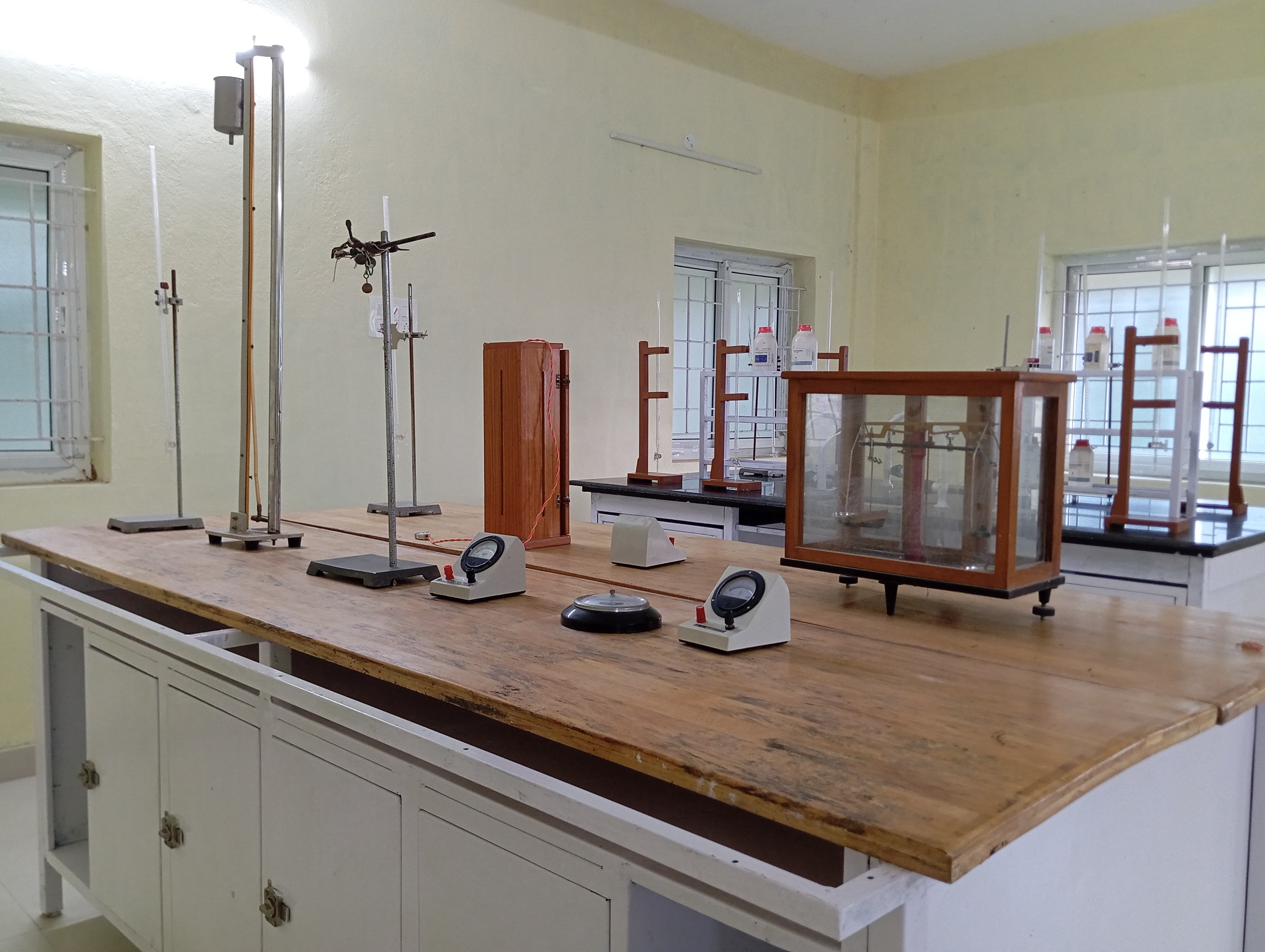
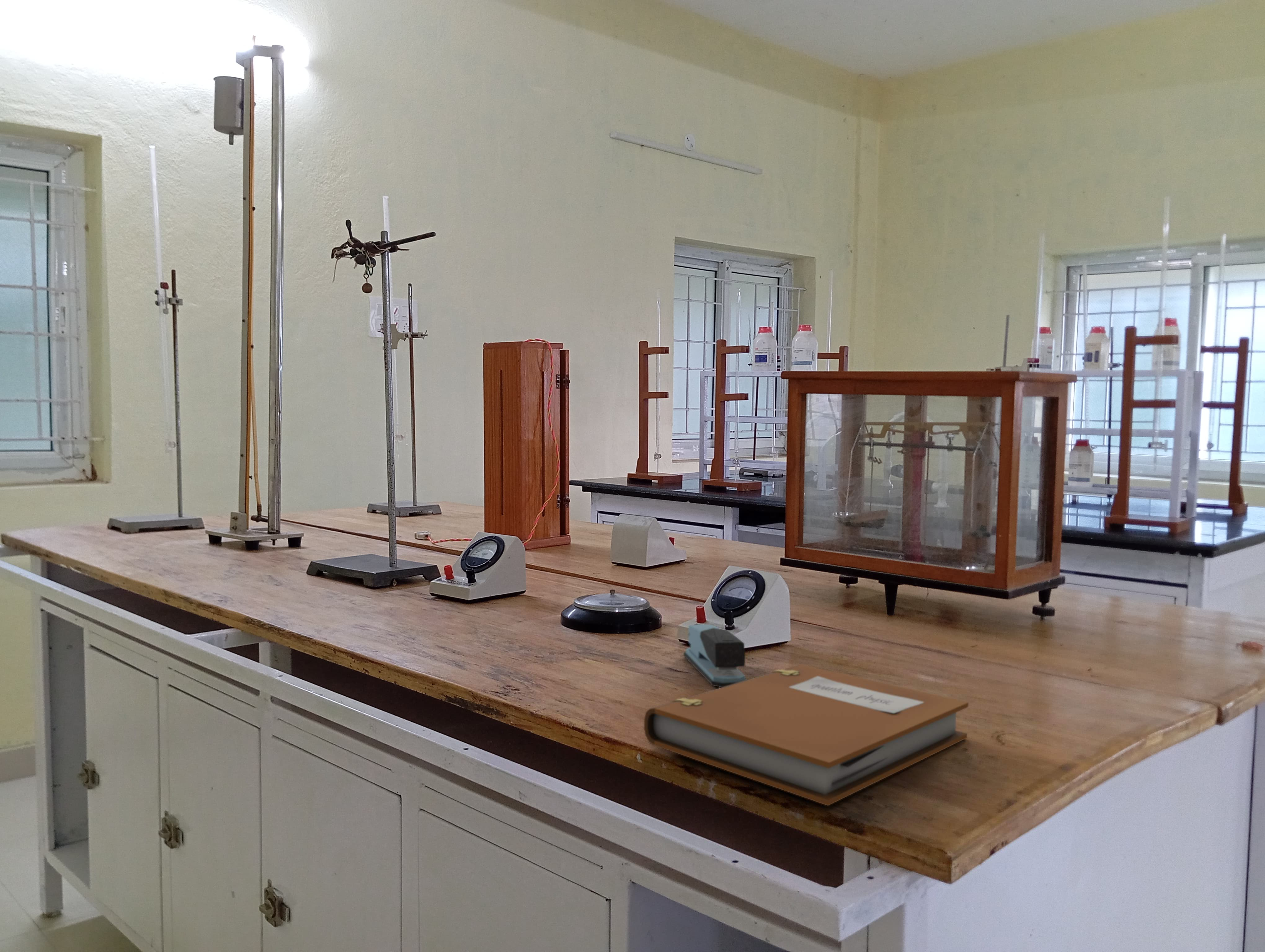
+ stapler [683,624,748,687]
+ notebook [644,664,969,806]
